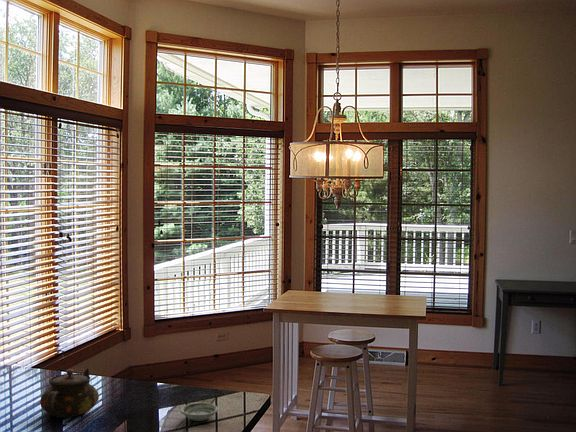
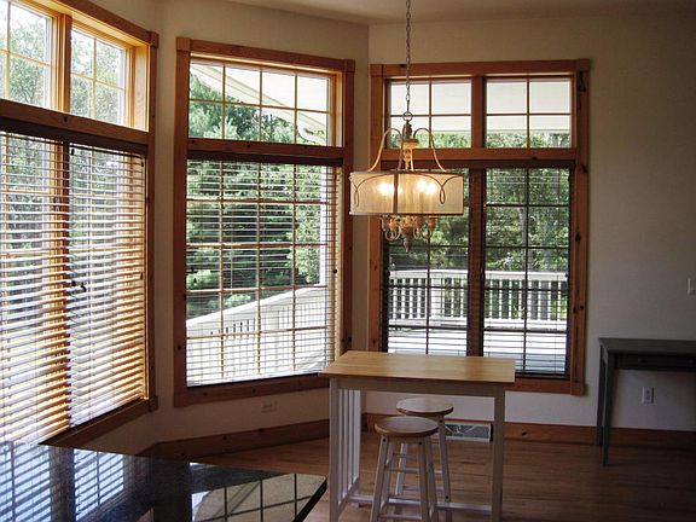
- teapot [39,367,100,418]
- saucer [180,402,219,422]
